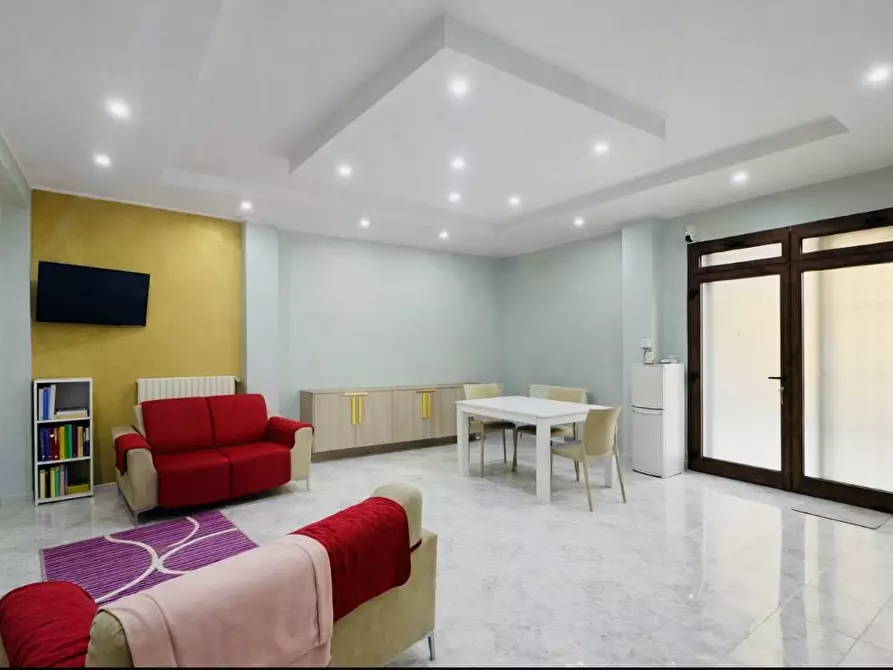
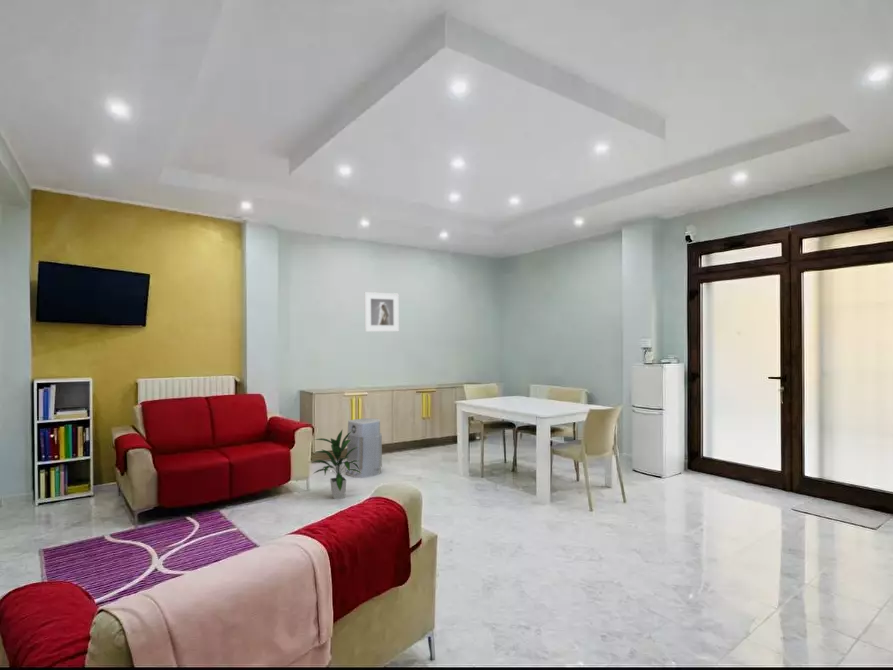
+ air purifier [344,417,383,479]
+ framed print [364,291,400,333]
+ indoor plant [309,429,361,500]
